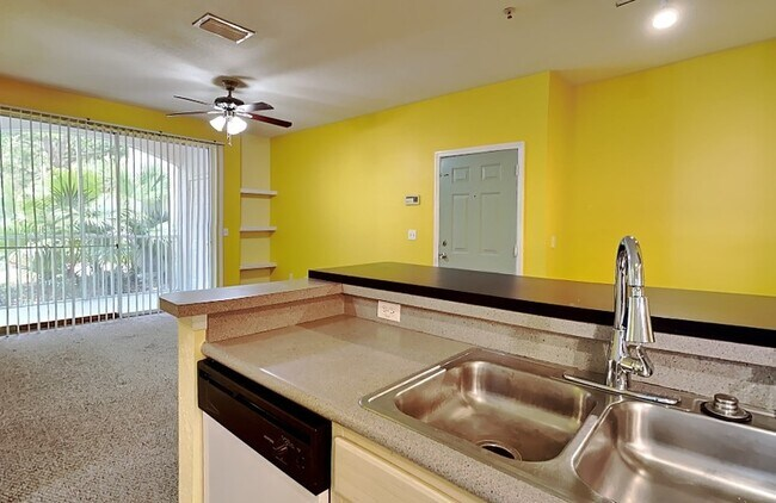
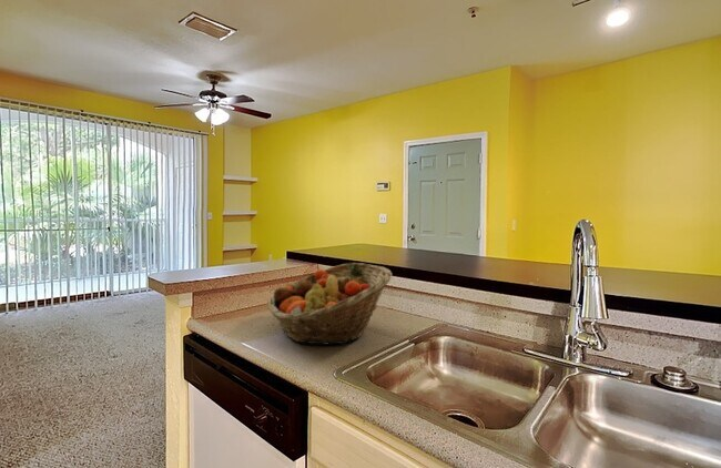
+ fruit basket [267,262,393,346]
